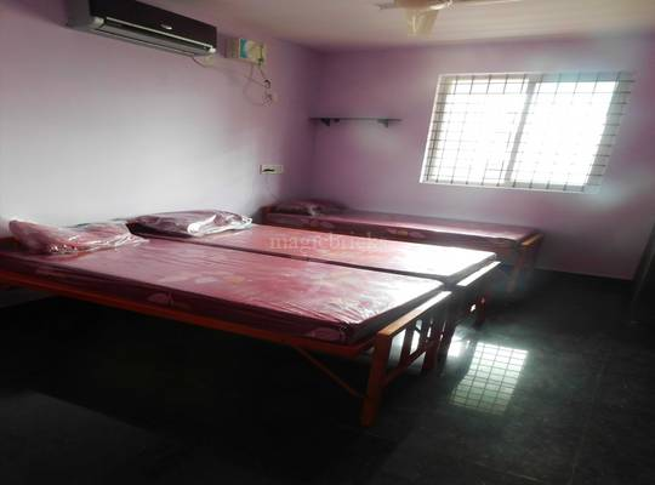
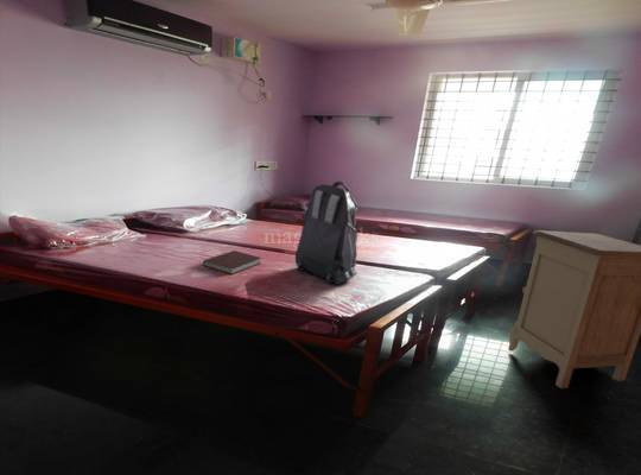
+ nightstand [507,229,641,390]
+ notebook [202,249,262,276]
+ backpack [294,180,358,286]
